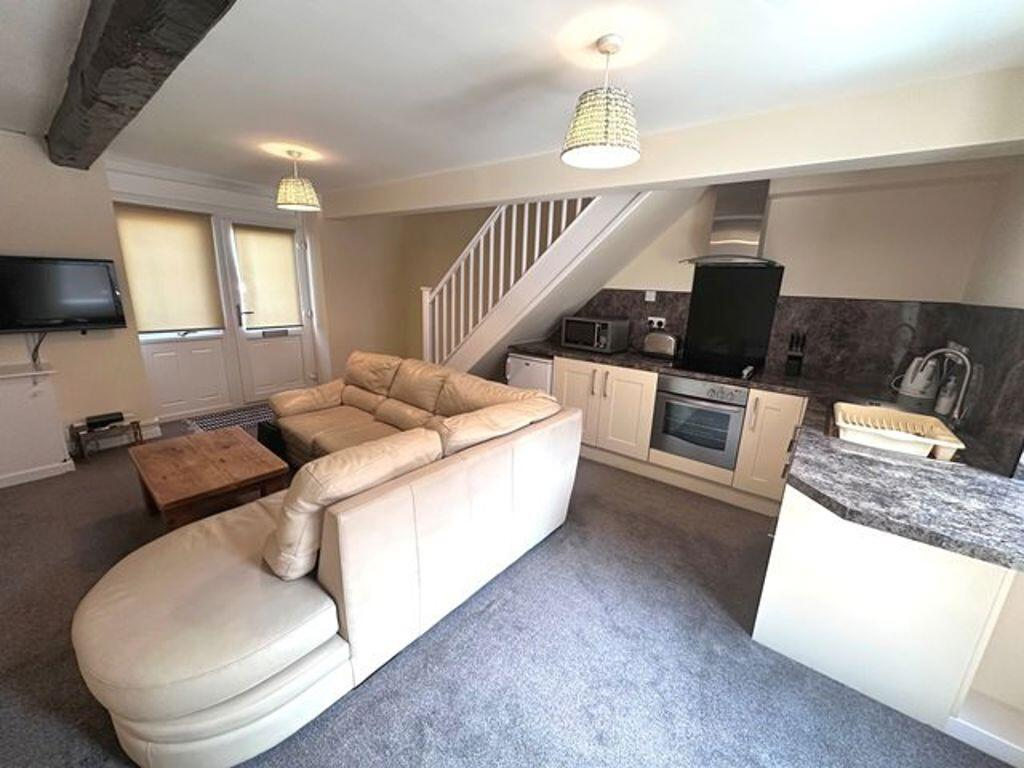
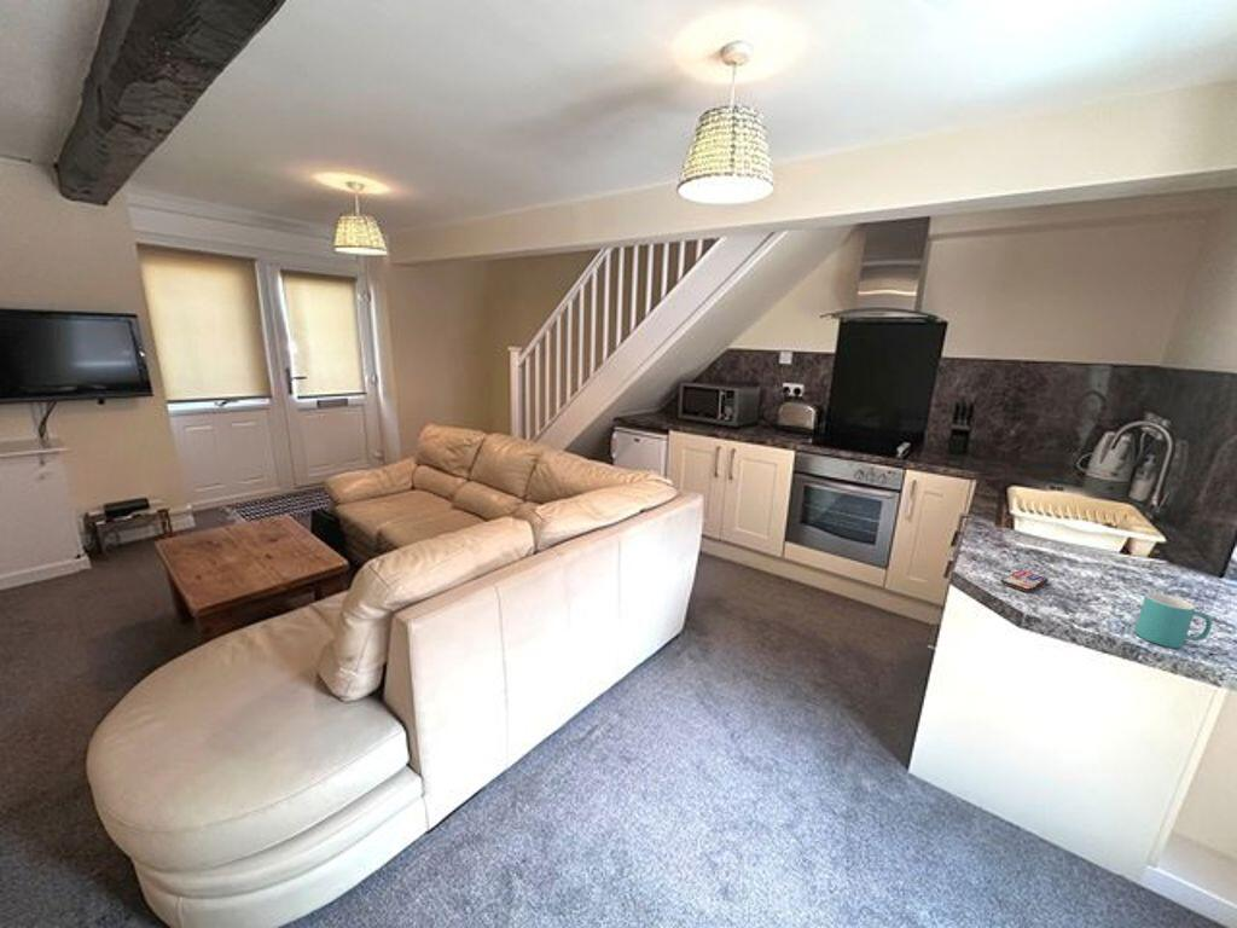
+ smartphone [999,569,1050,592]
+ mug [1133,592,1213,649]
